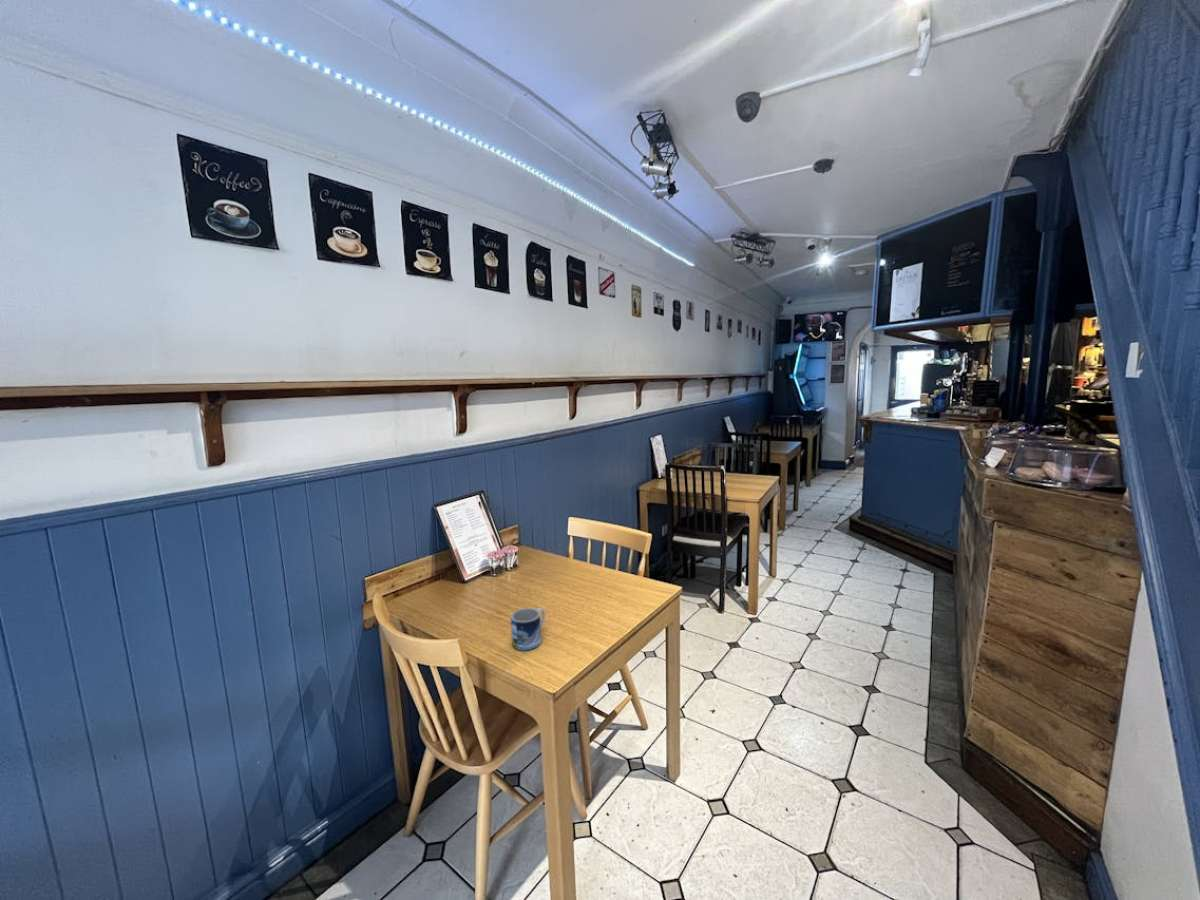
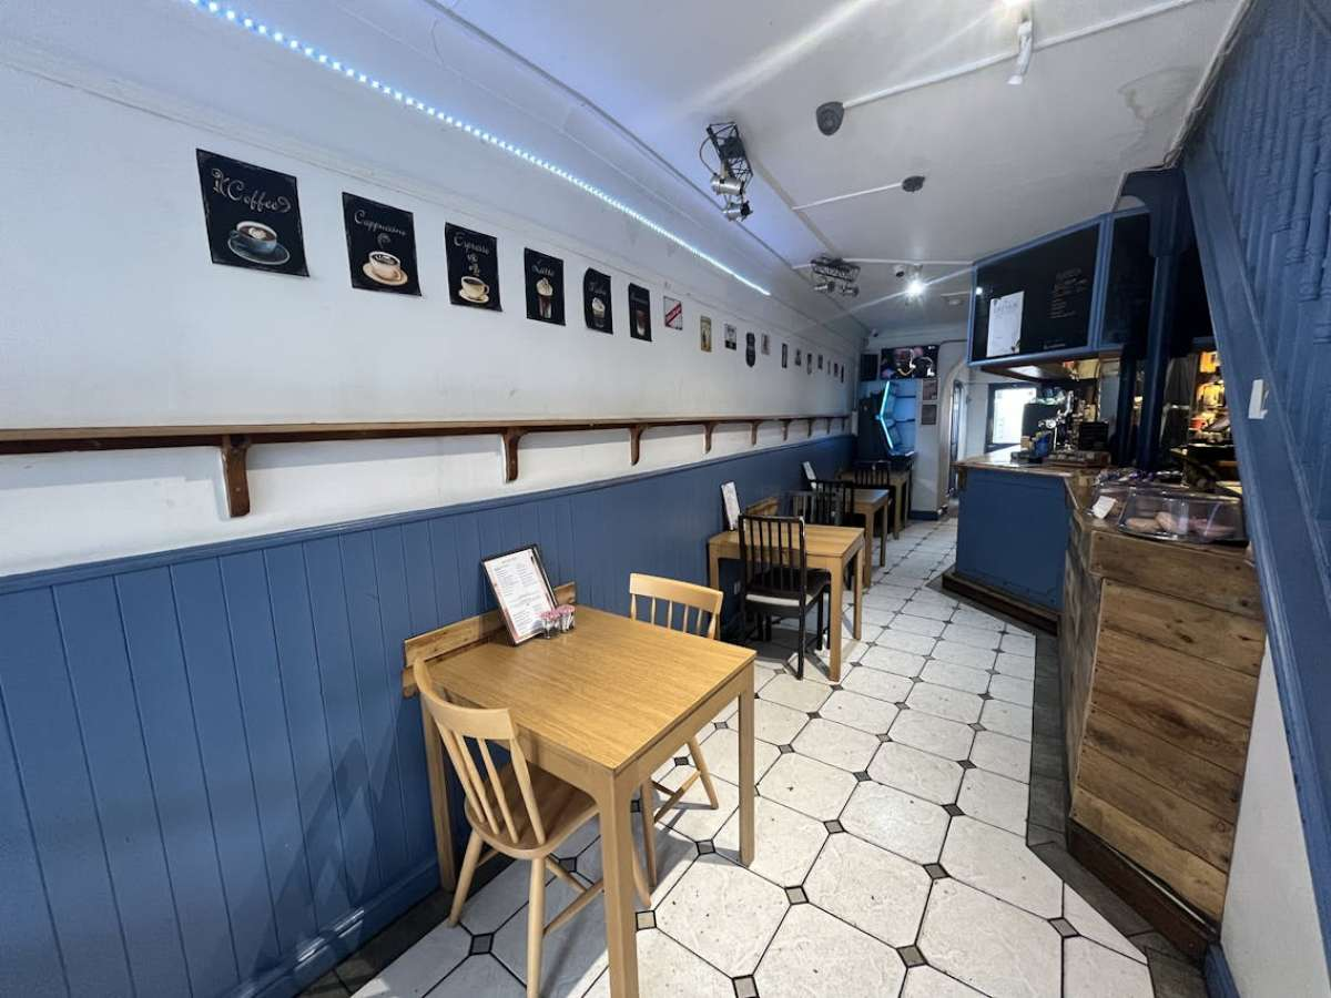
- mug [510,607,547,652]
